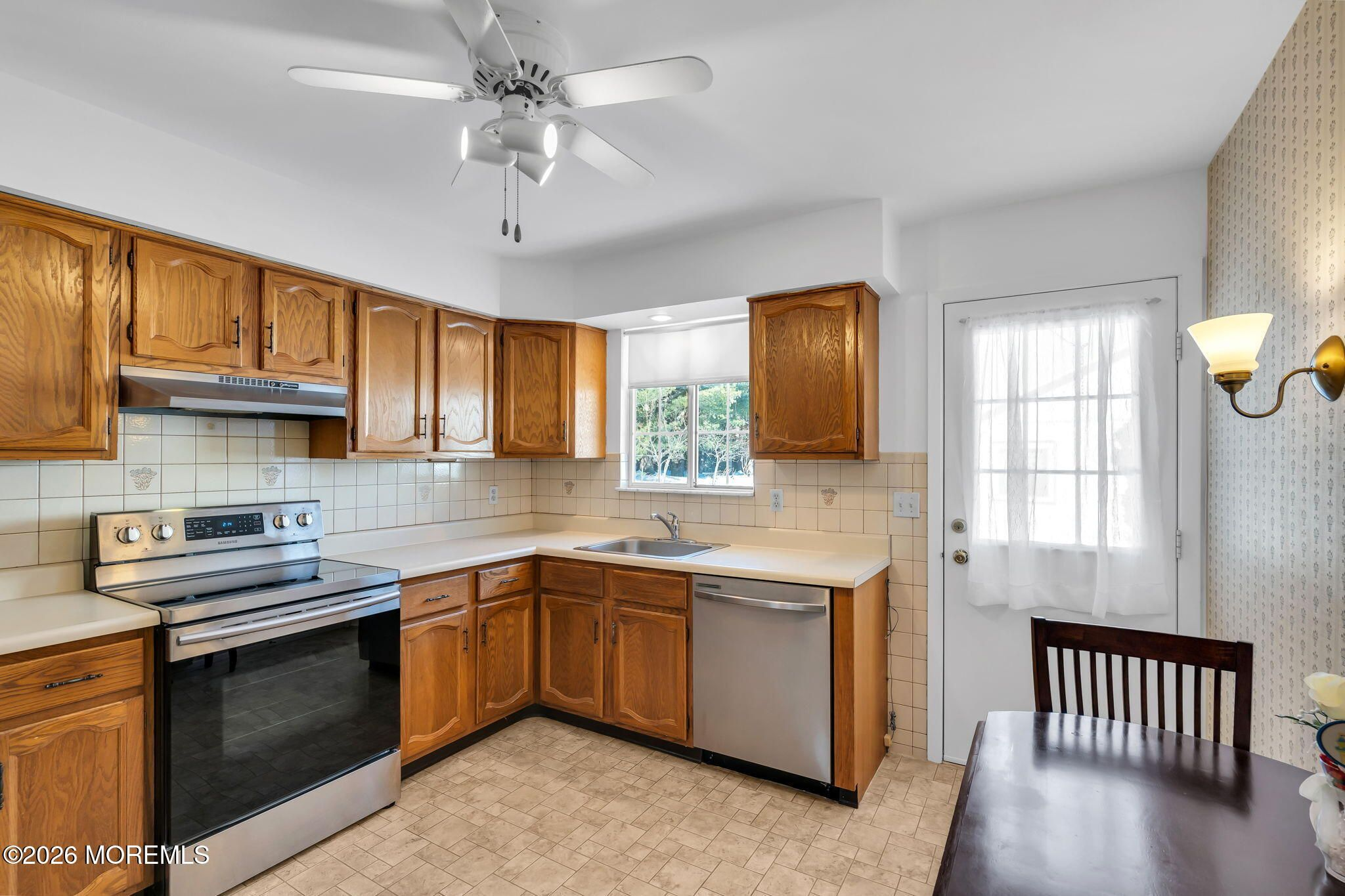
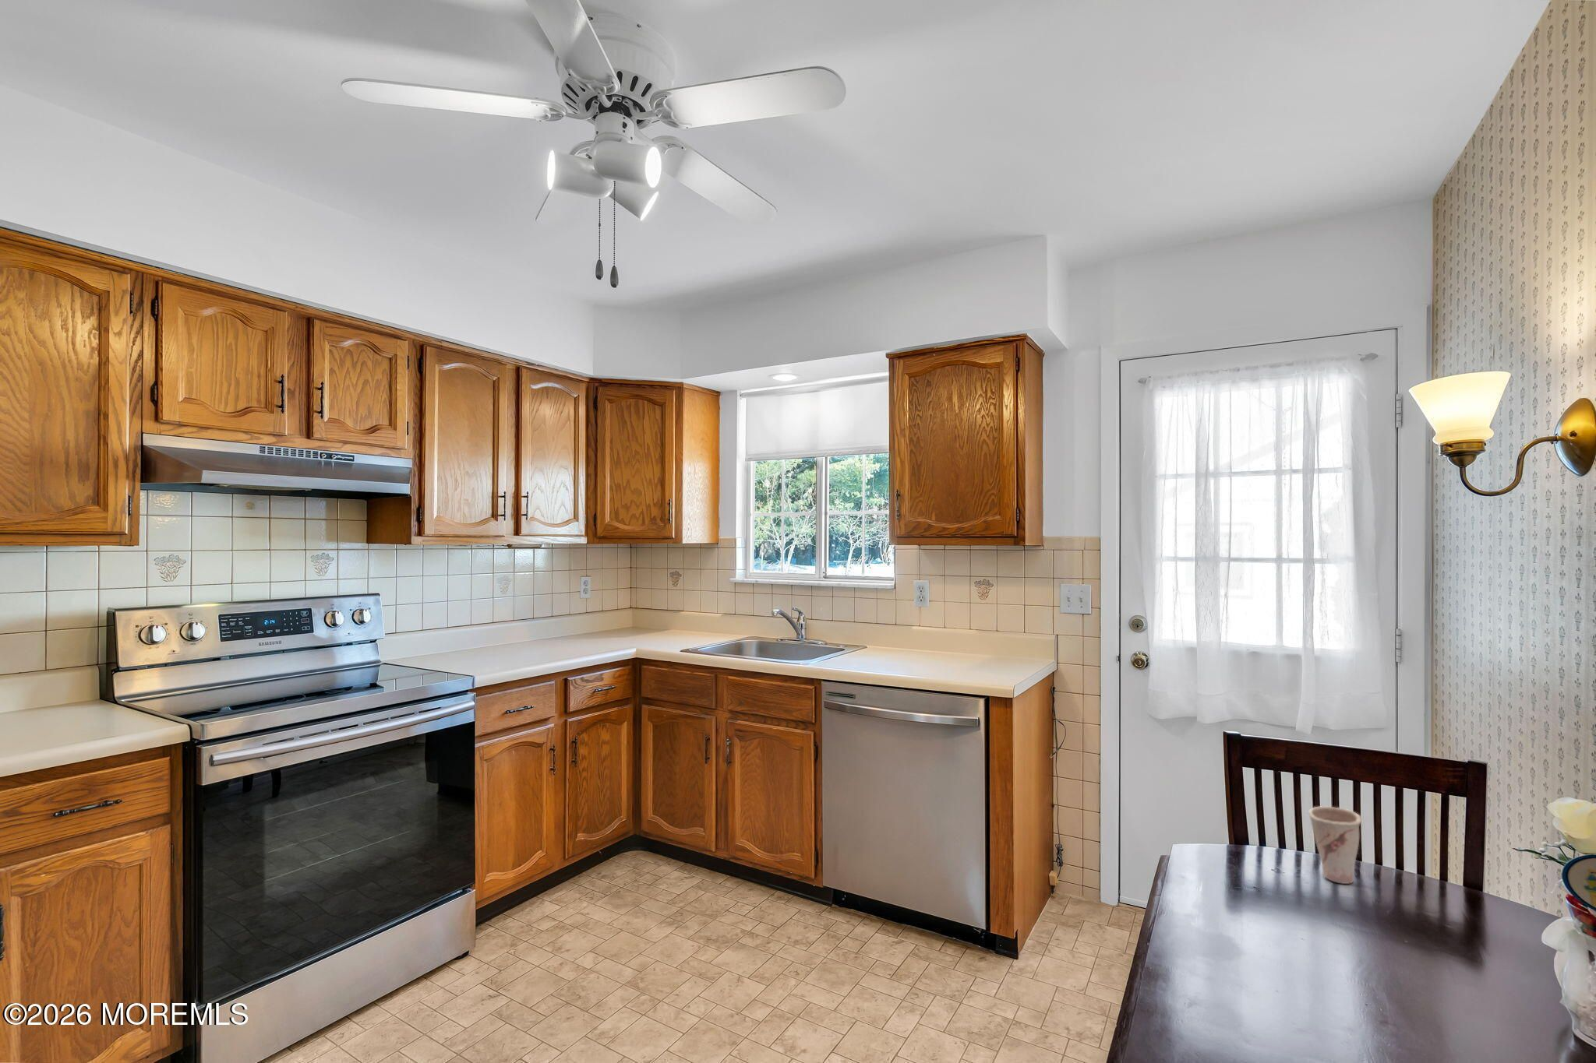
+ cup [1308,806,1362,885]
